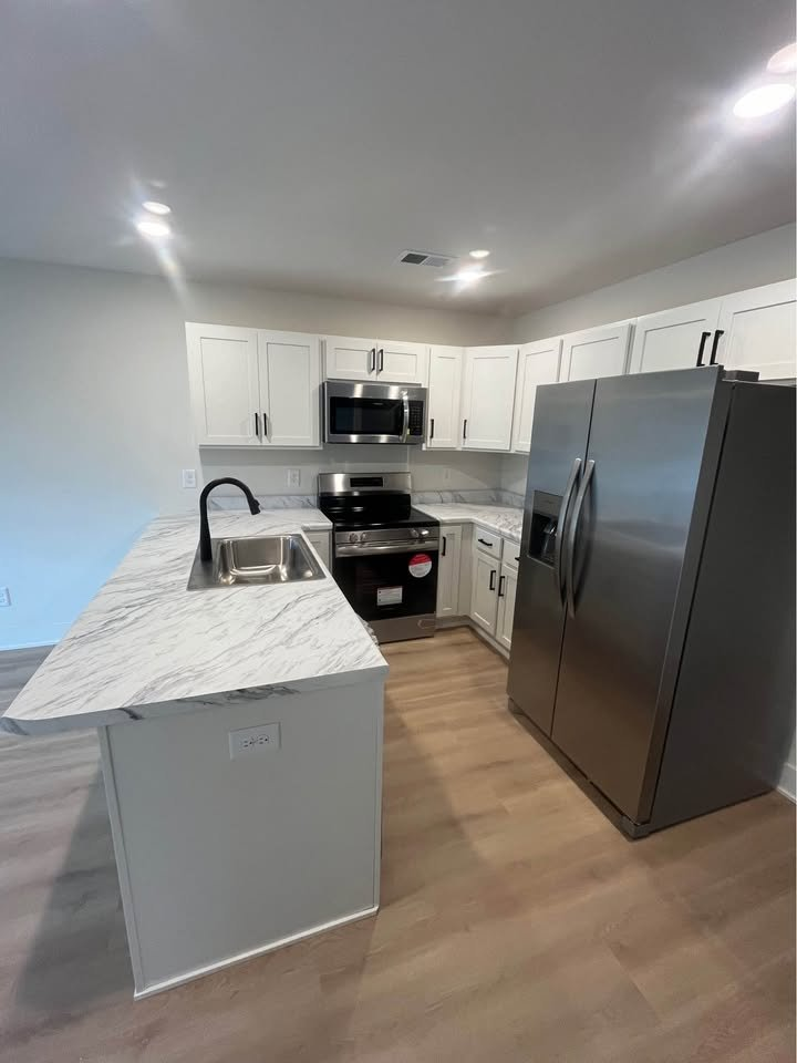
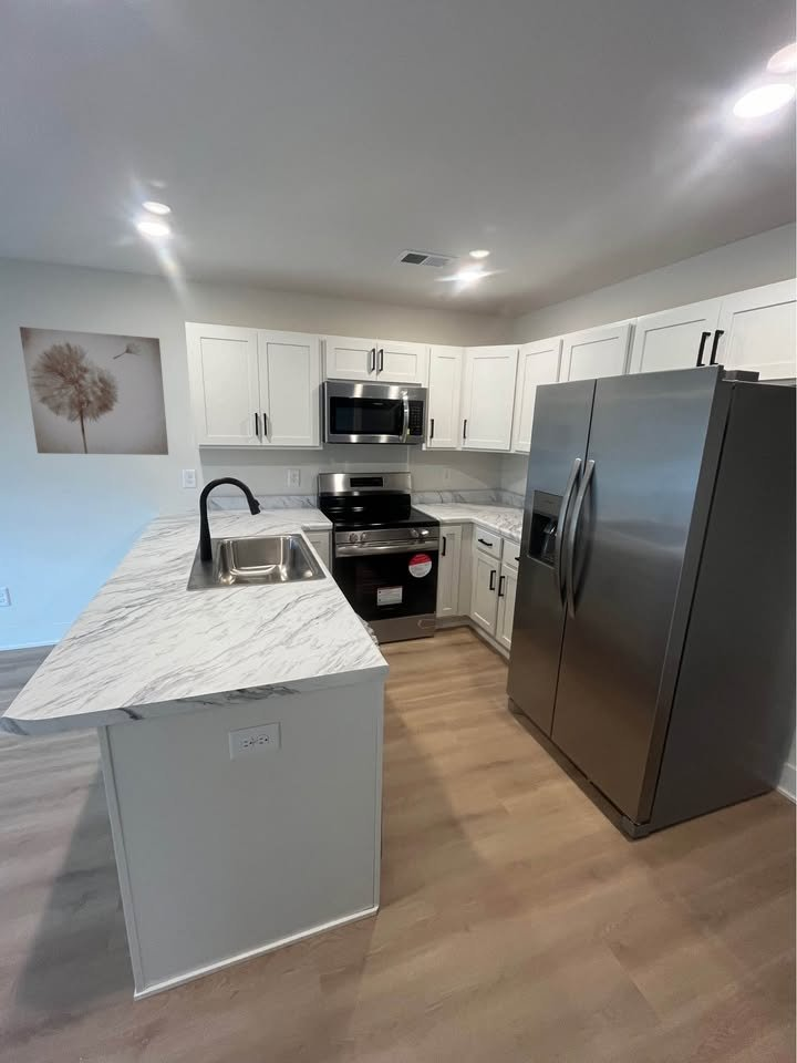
+ wall art [19,326,169,456]
